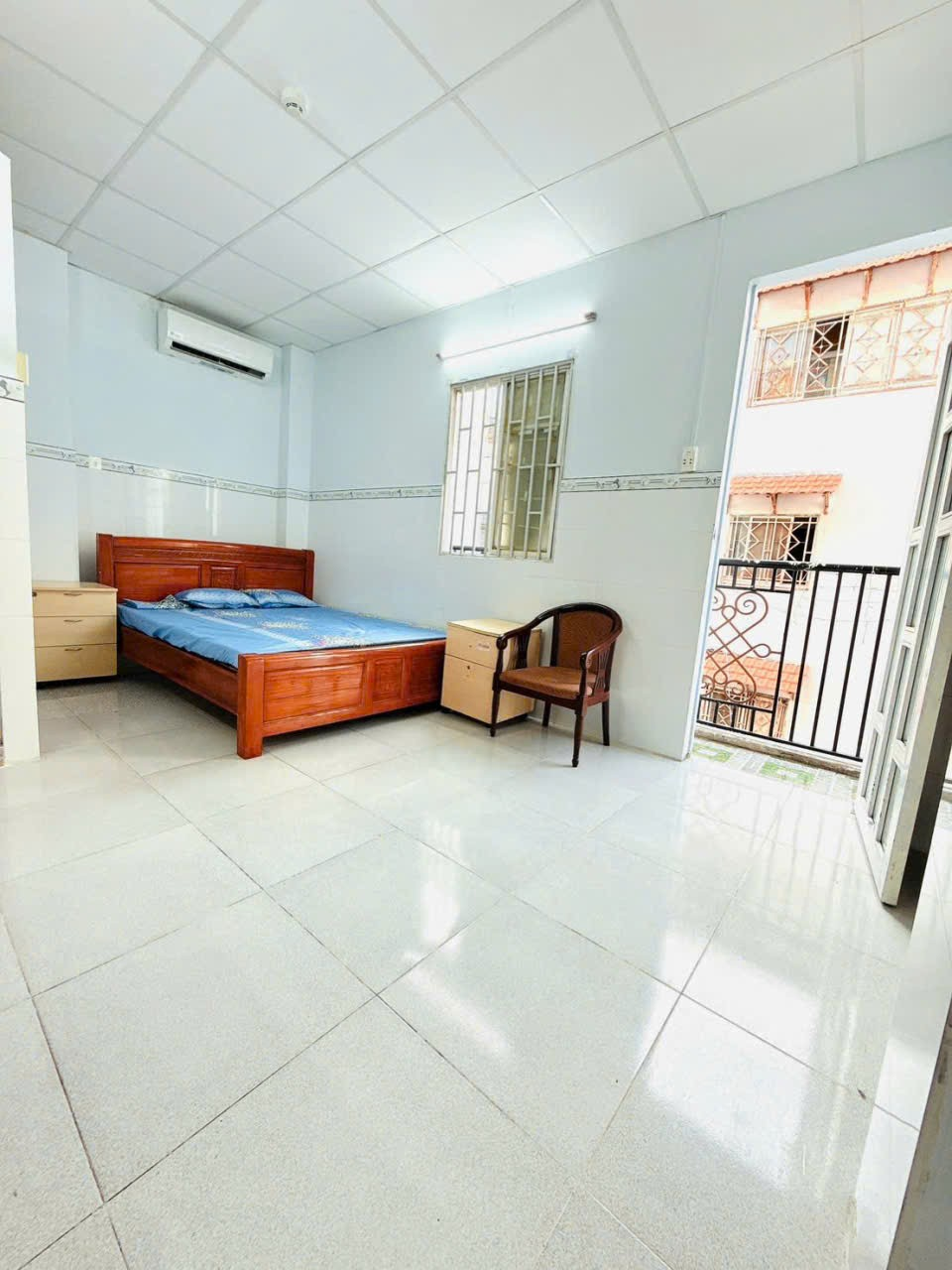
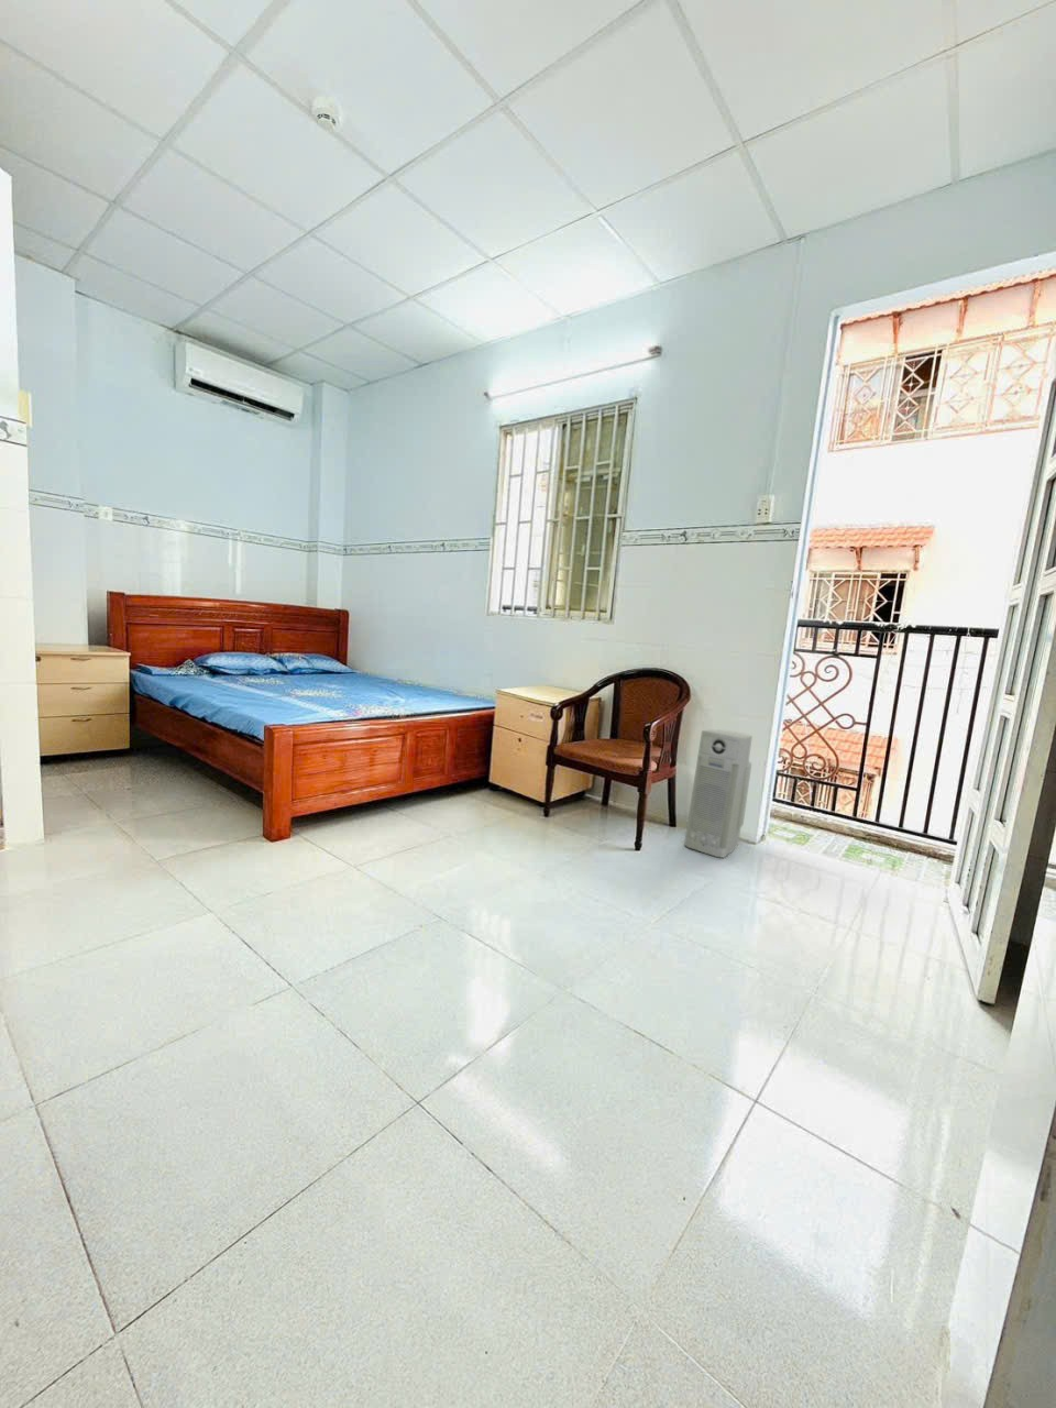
+ air purifier [683,728,753,859]
